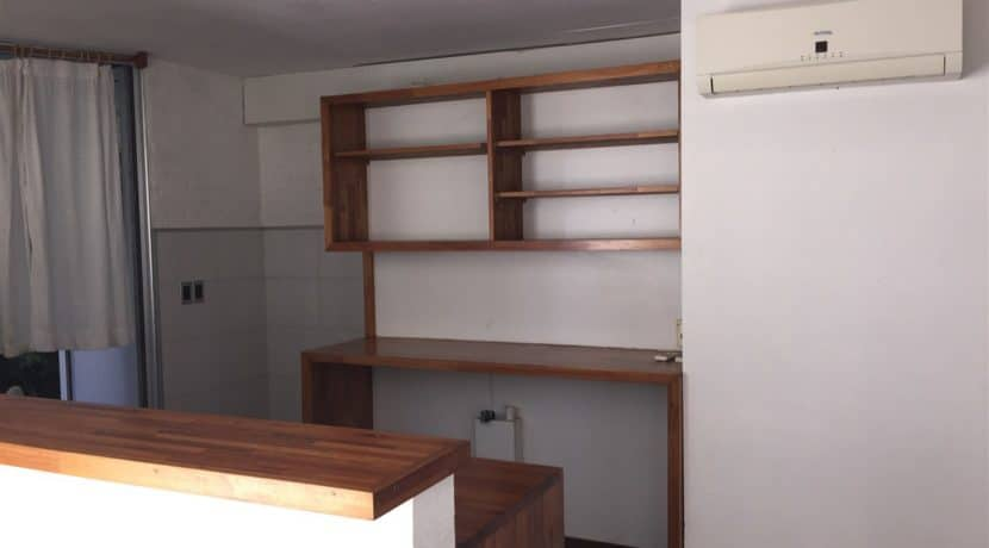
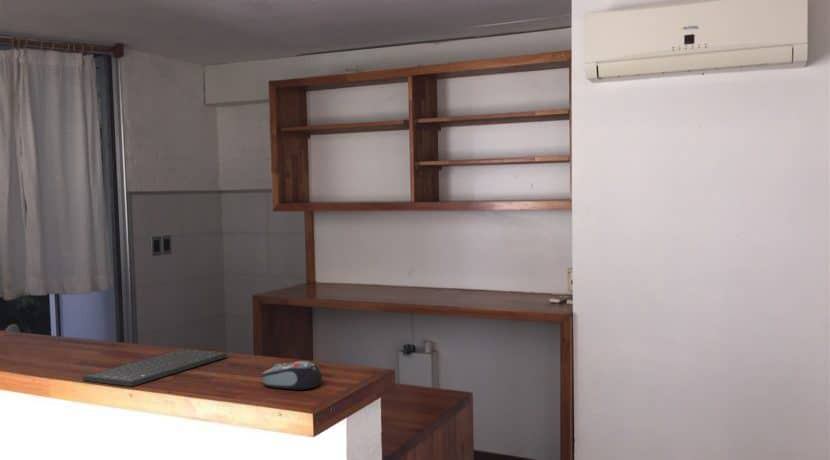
+ computer mouse [261,360,323,390]
+ keyboard [82,348,228,387]
